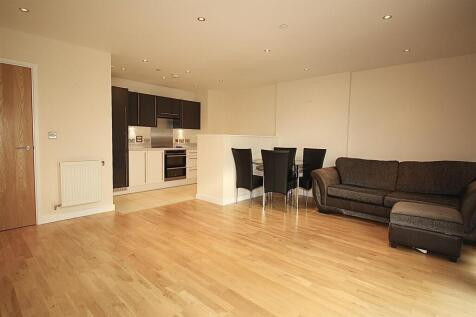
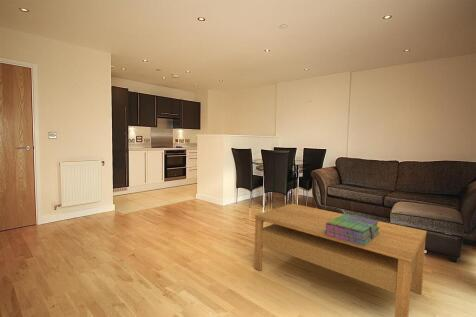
+ stack of books [324,213,380,246]
+ coffee table [253,203,427,317]
